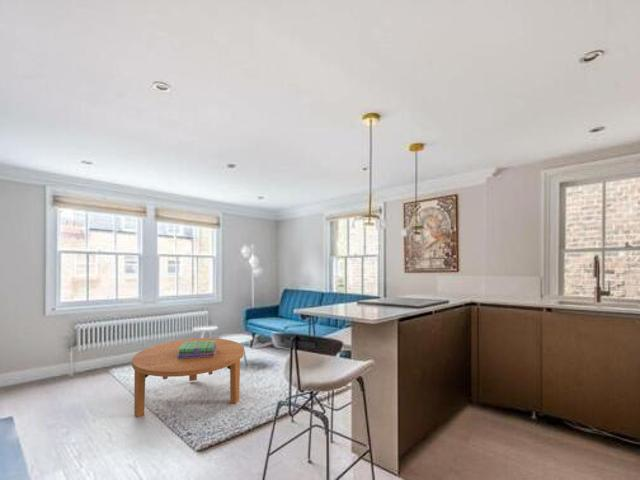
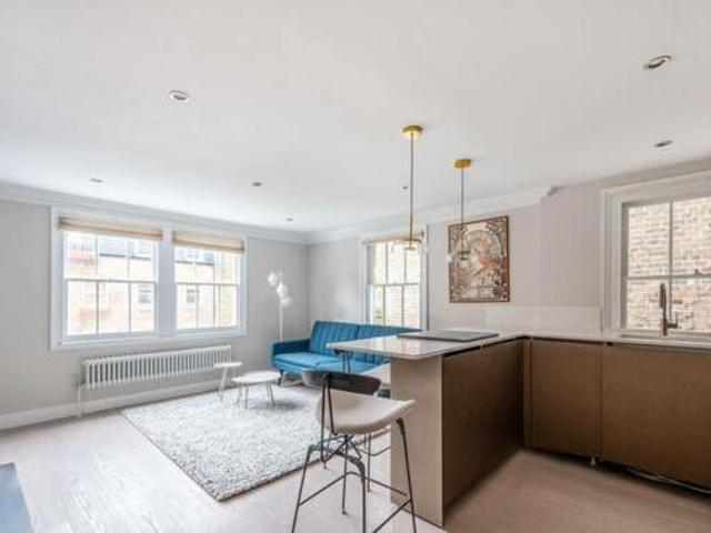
- stack of books [178,341,217,359]
- coffee table [131,337,245,418]
